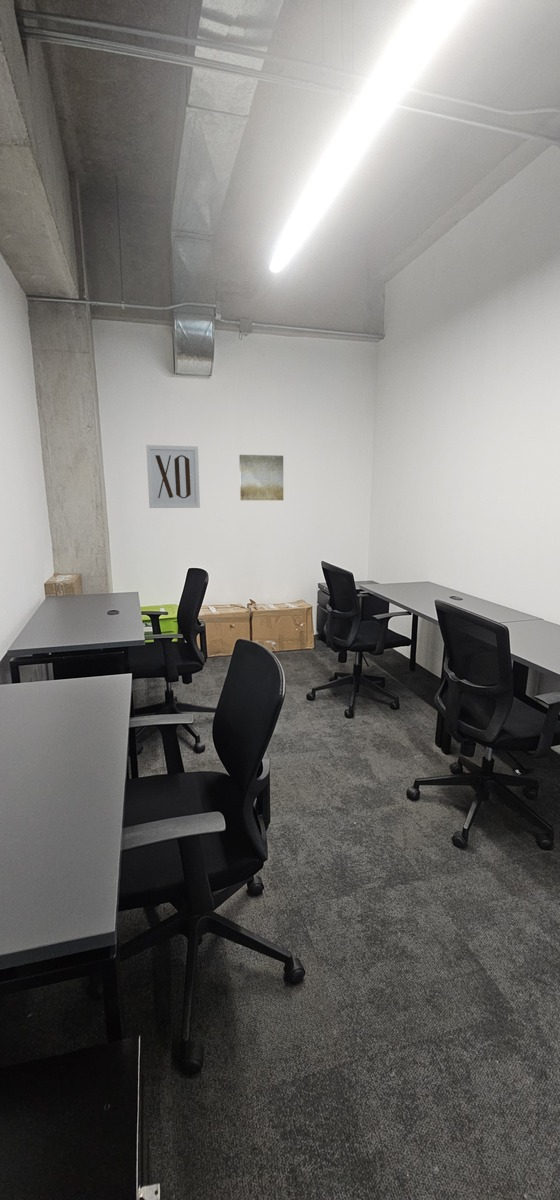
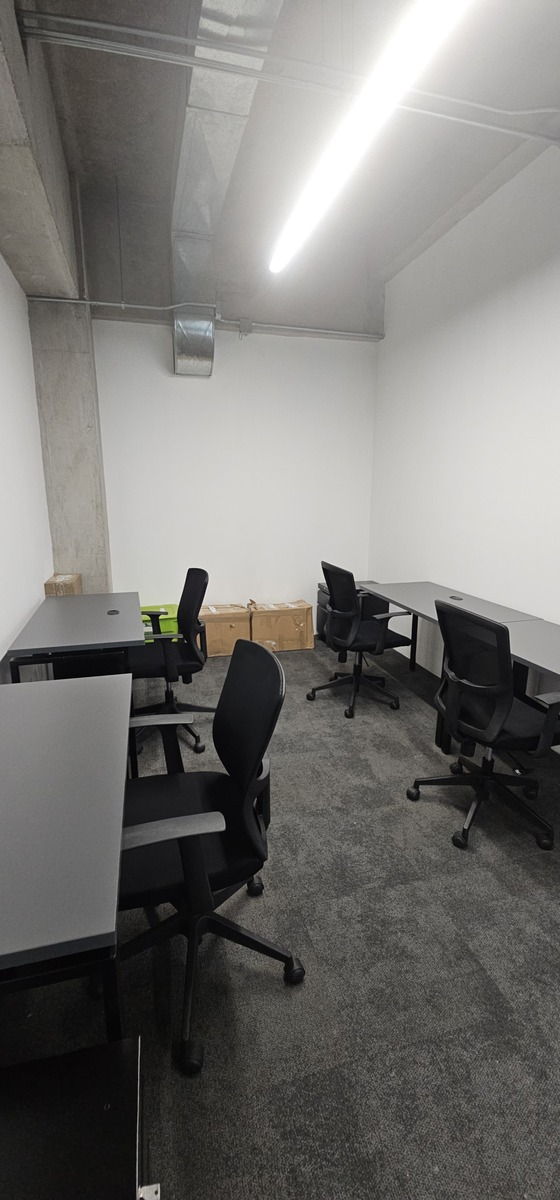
- wall art [145,444,201,509]
- wall art [238,454,284,501]
